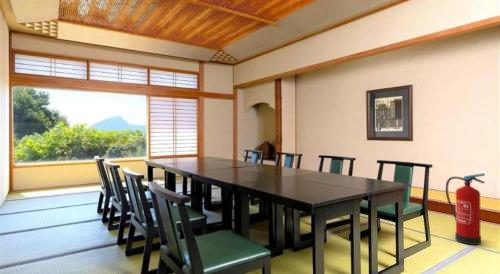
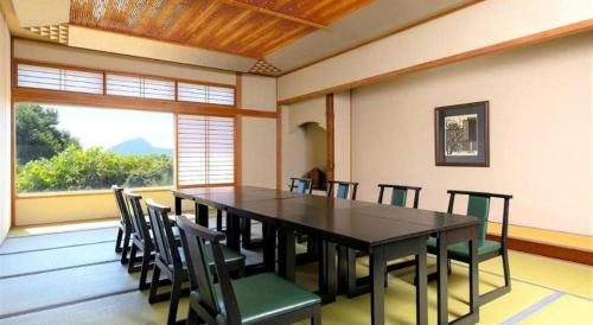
- fire extinguisher [445,173,486,246]
